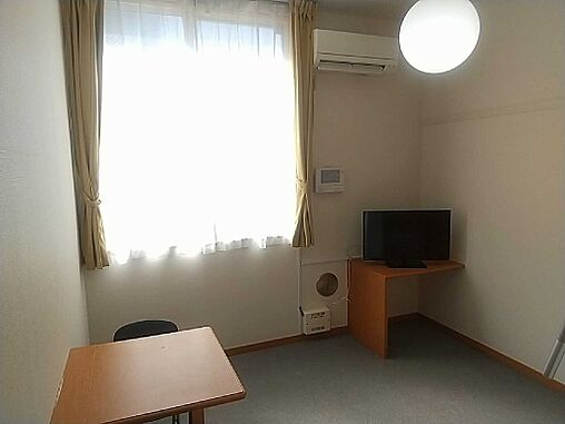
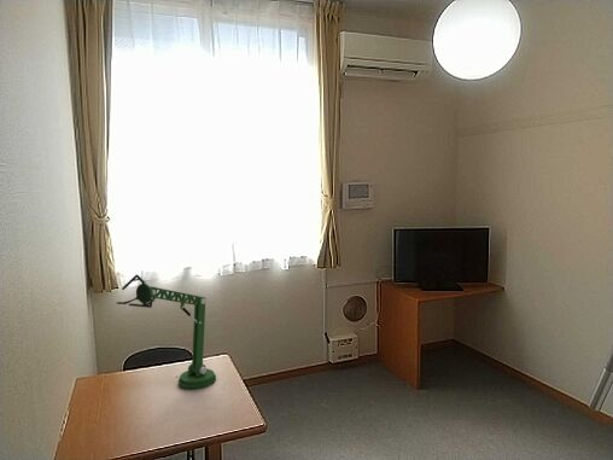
+ desk lamp [116,273,217,391]
